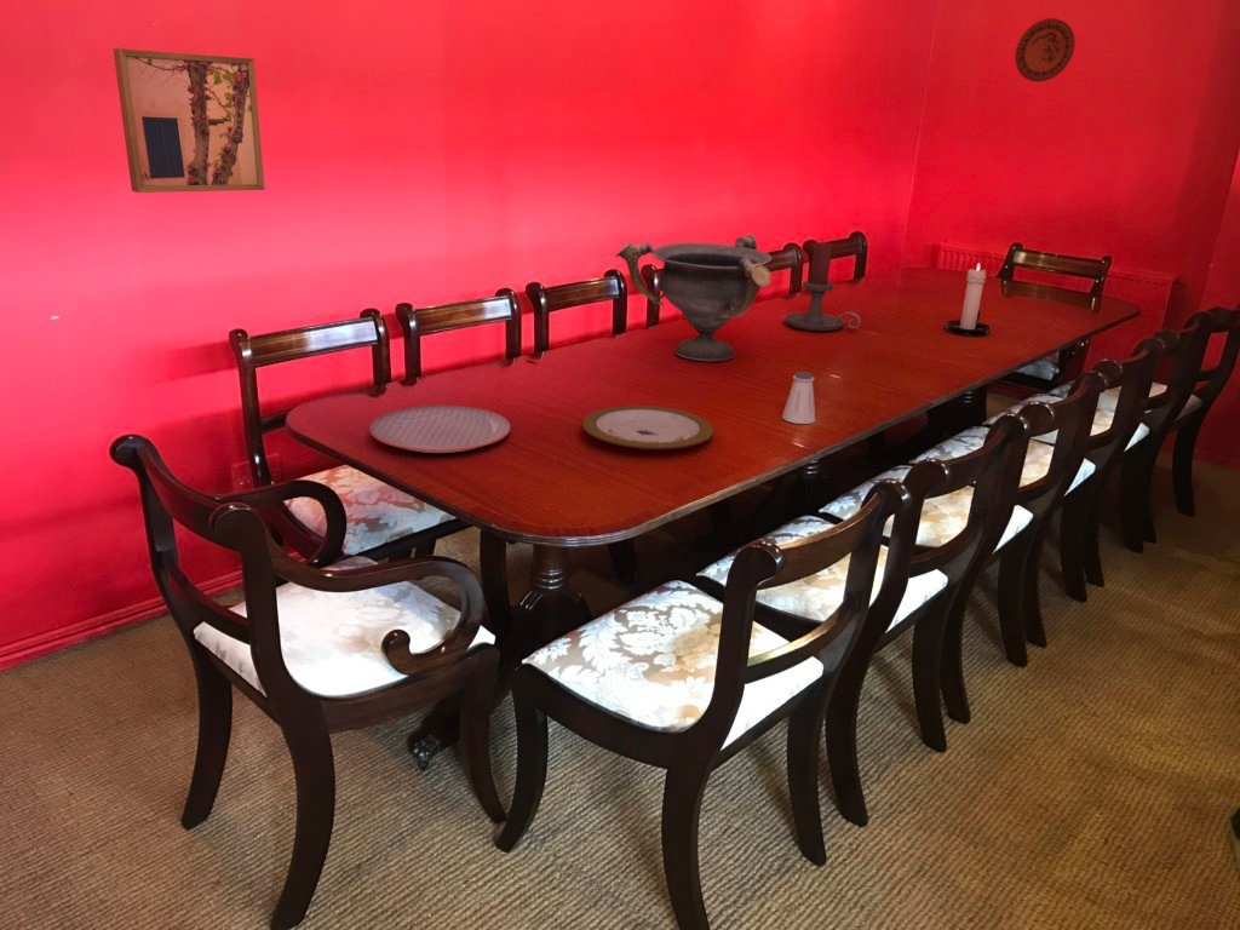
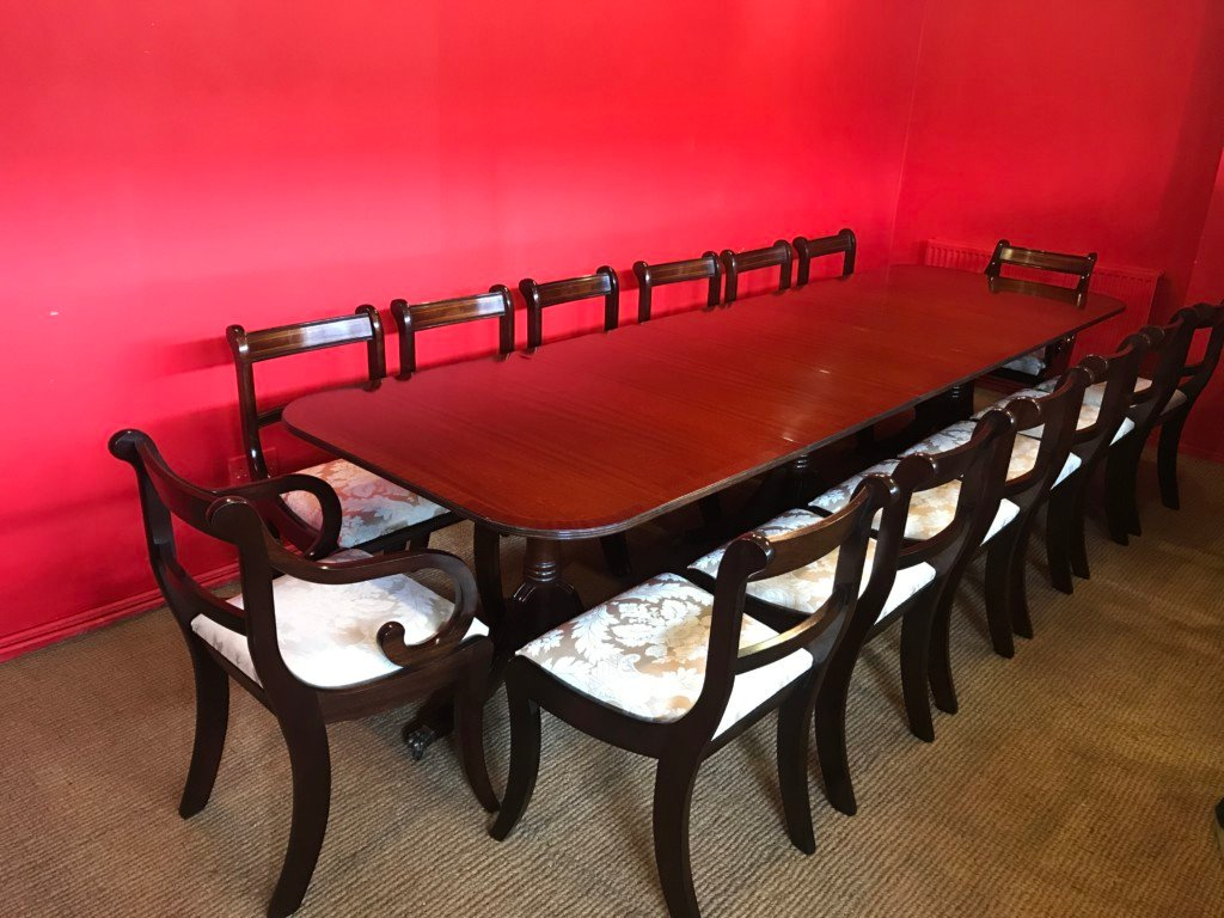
- plate [368,403,512,454]
- plate [580,404,716,452]
- candle holder [783,241,862,332]
- saltshaker [781,371,816,425]
- wall art [113,47,266,194]
- candle holder [945,262,992,337]
- decorative plate [1014,17,1077,84]
- decorative bowl [614,232,773,363]
